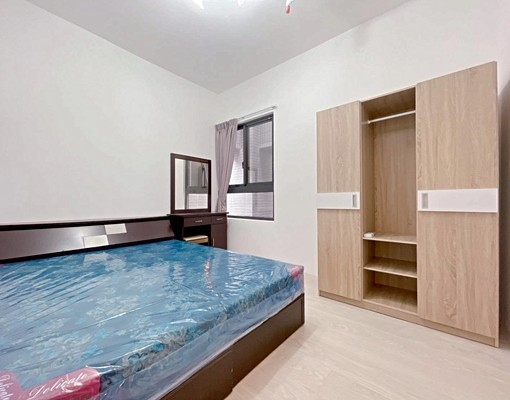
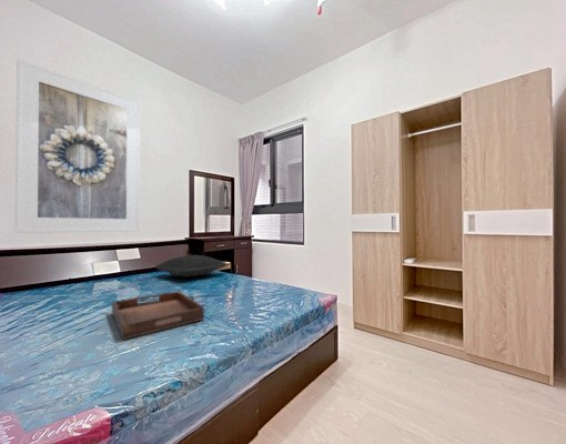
+ serving tray [111,290,205,341]
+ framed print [14,58,141,234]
+ pillow [154,254,228,278]
